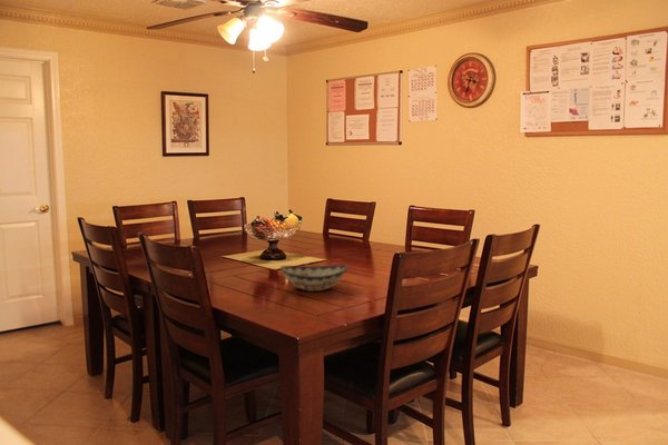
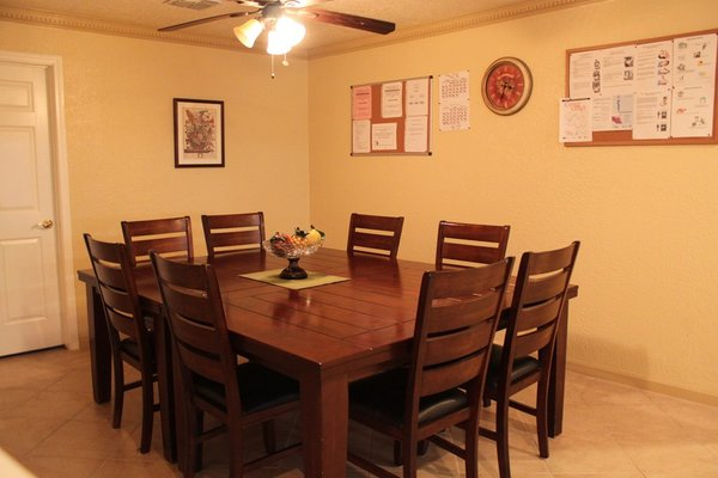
- decorative bowl [279,264,350,293]
